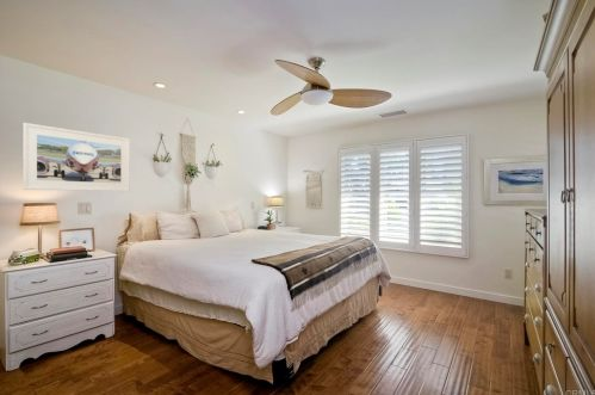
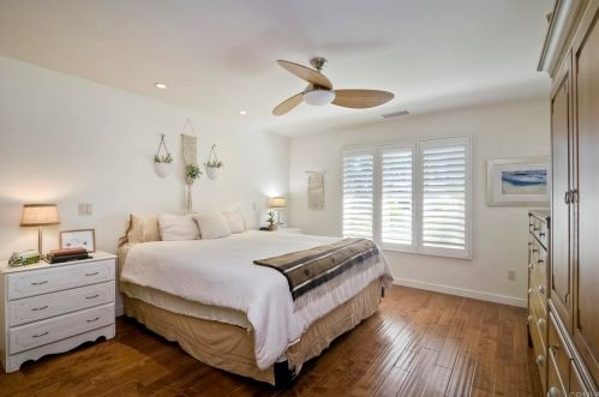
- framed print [21,122,131,192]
